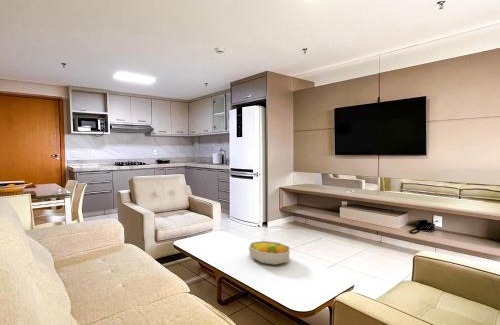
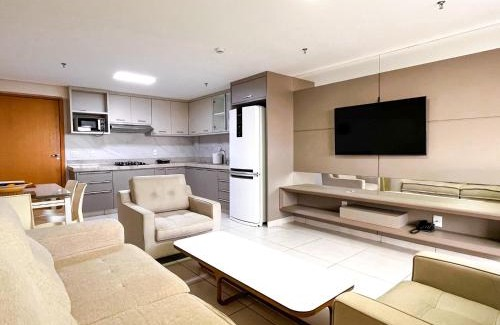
- fruit bowl [248,240,291,266]
